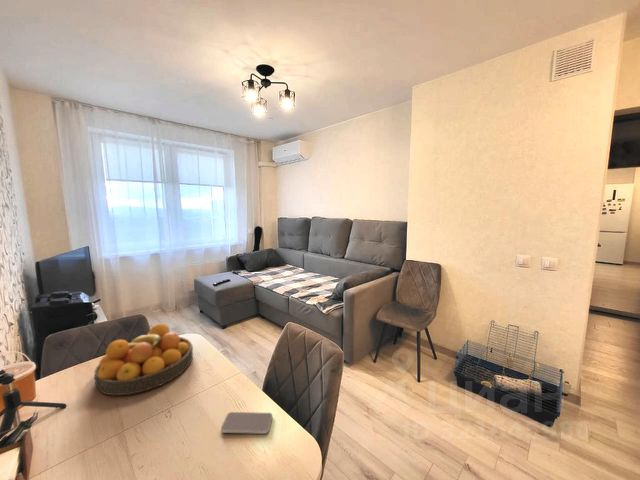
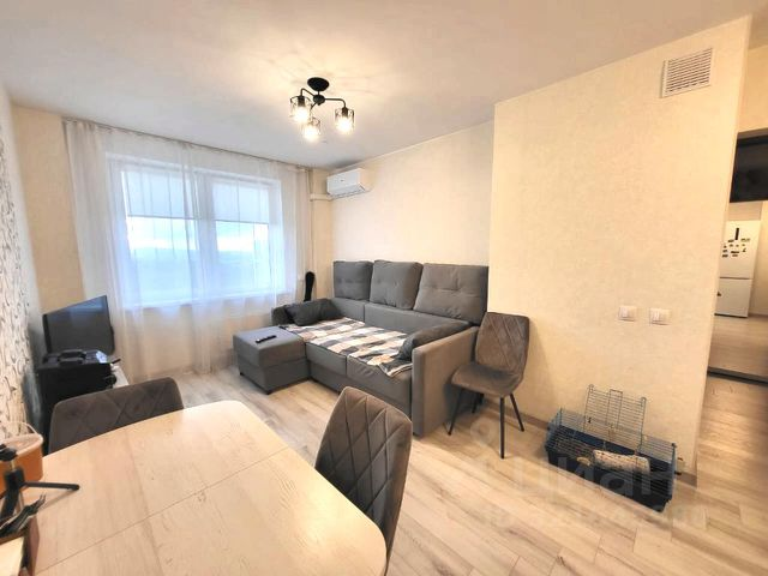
- fruit bowl [93,322,194,396]
- smartphone [220,411,273,435]
